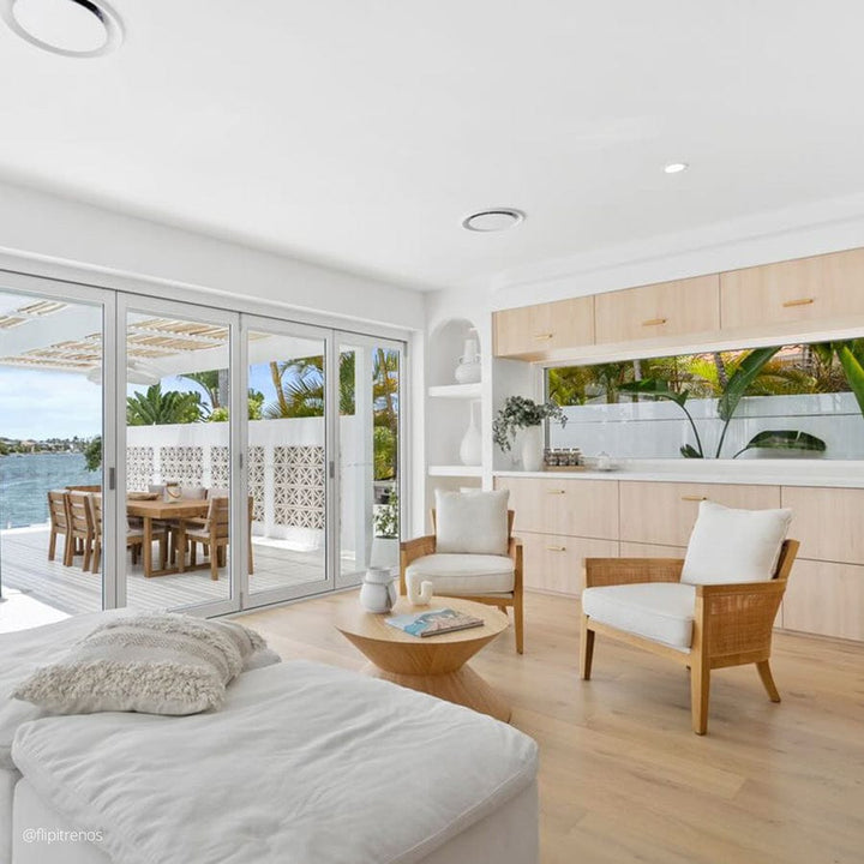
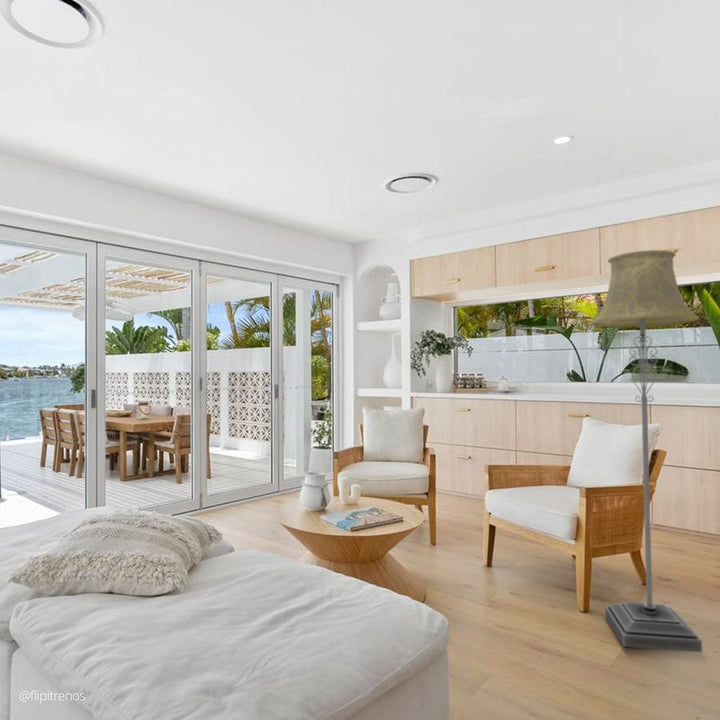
+ floor lamp [590,249,703,653]
